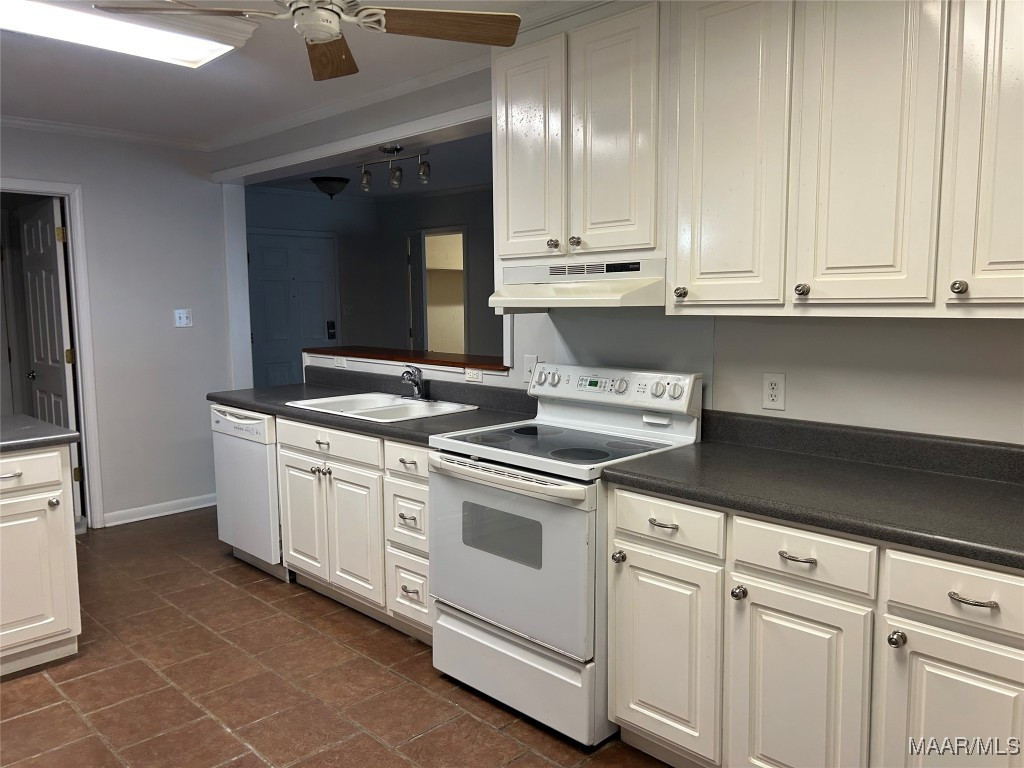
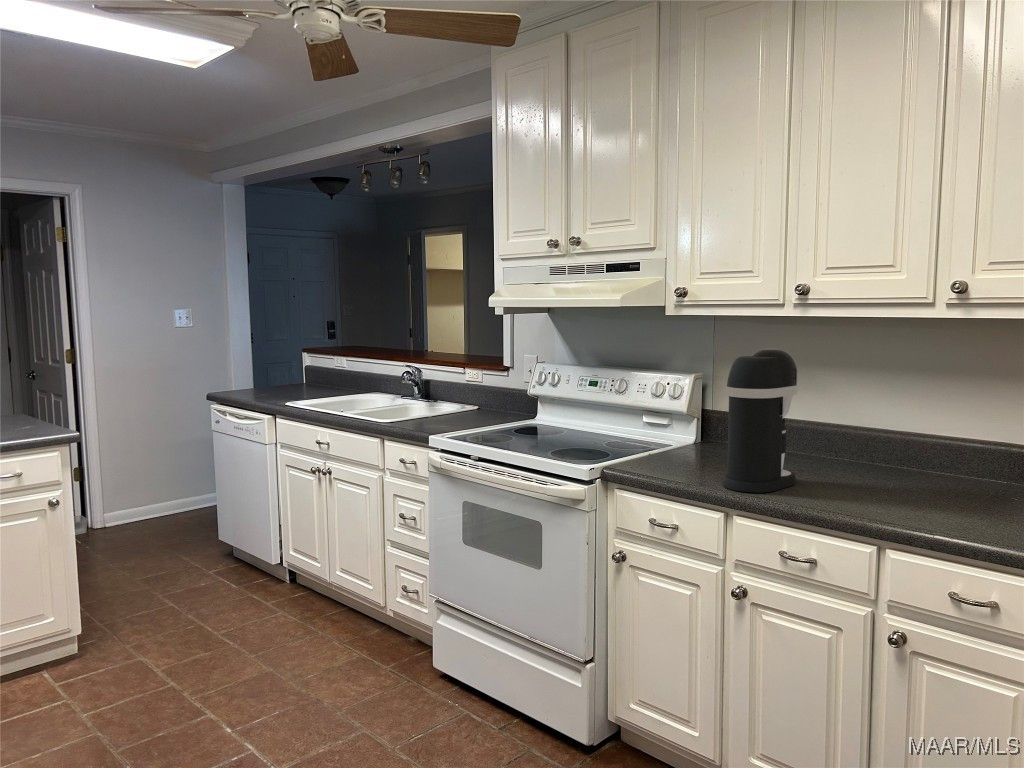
+ coffee maker [722,348,799,494]
